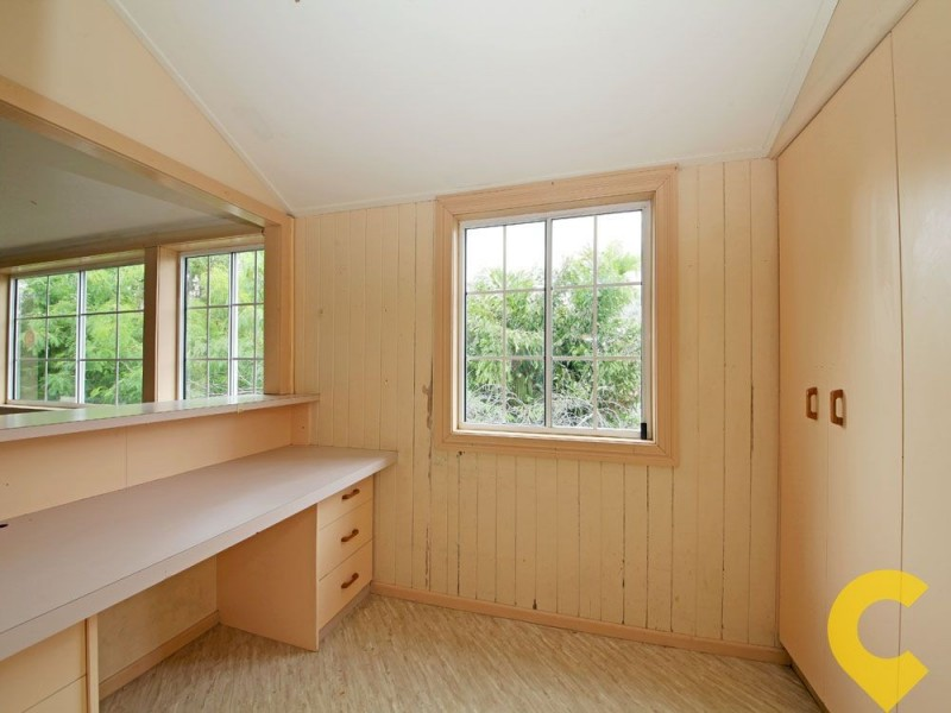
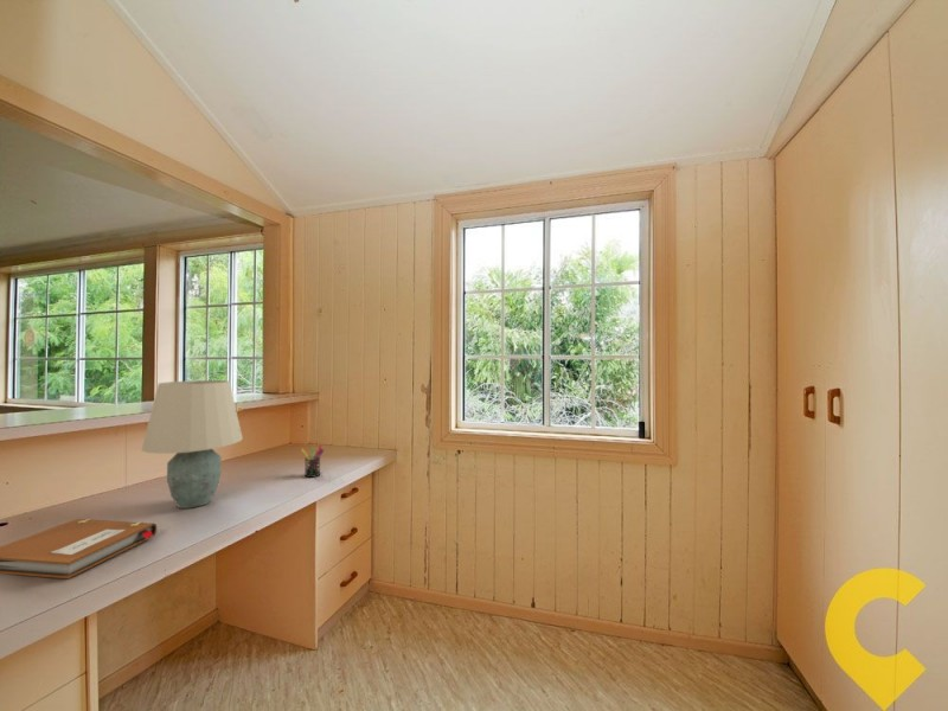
+ pen holder [300,443,325,479]
+ notebook [0,518,158,579]
+ table lamp [141,379,244,510]
